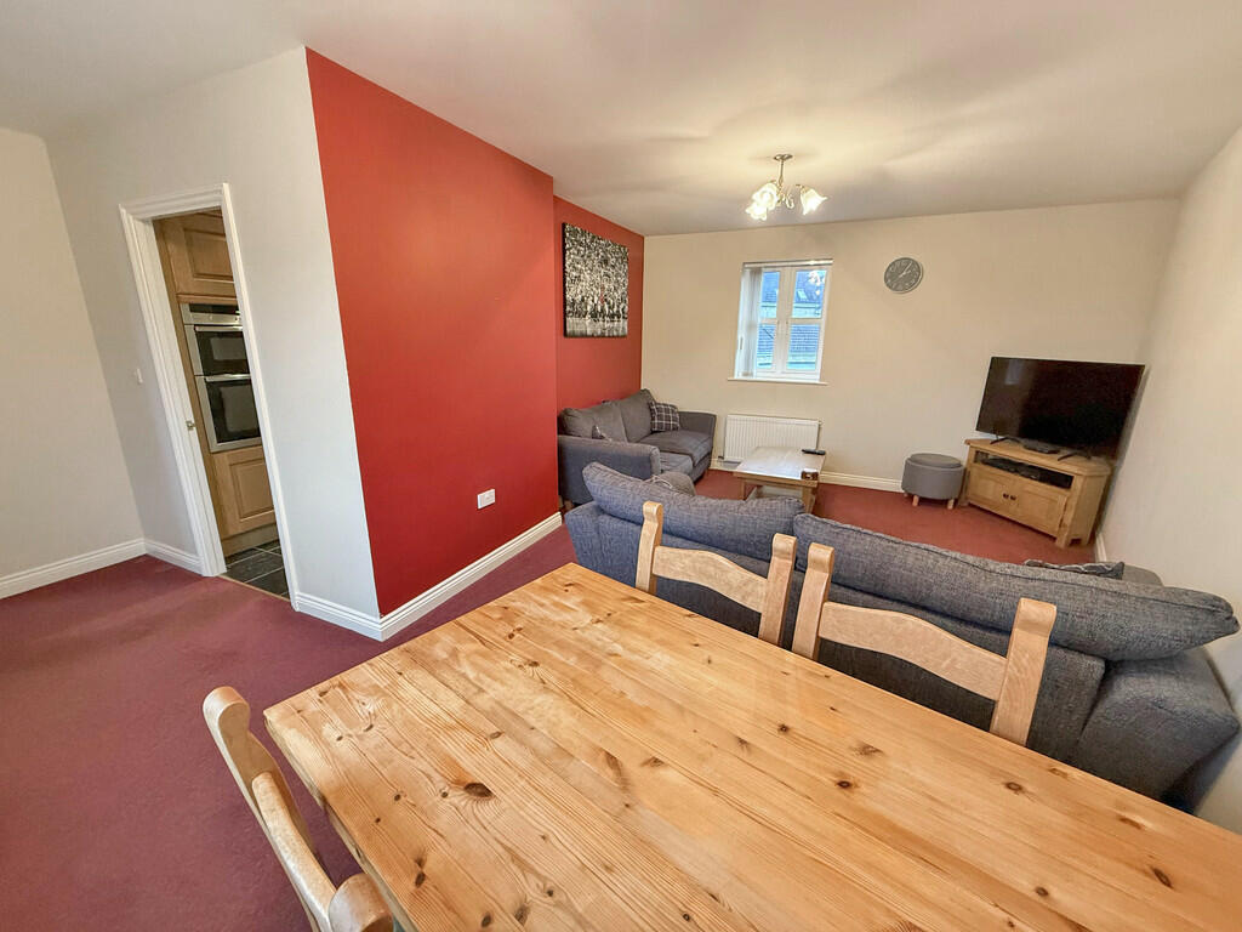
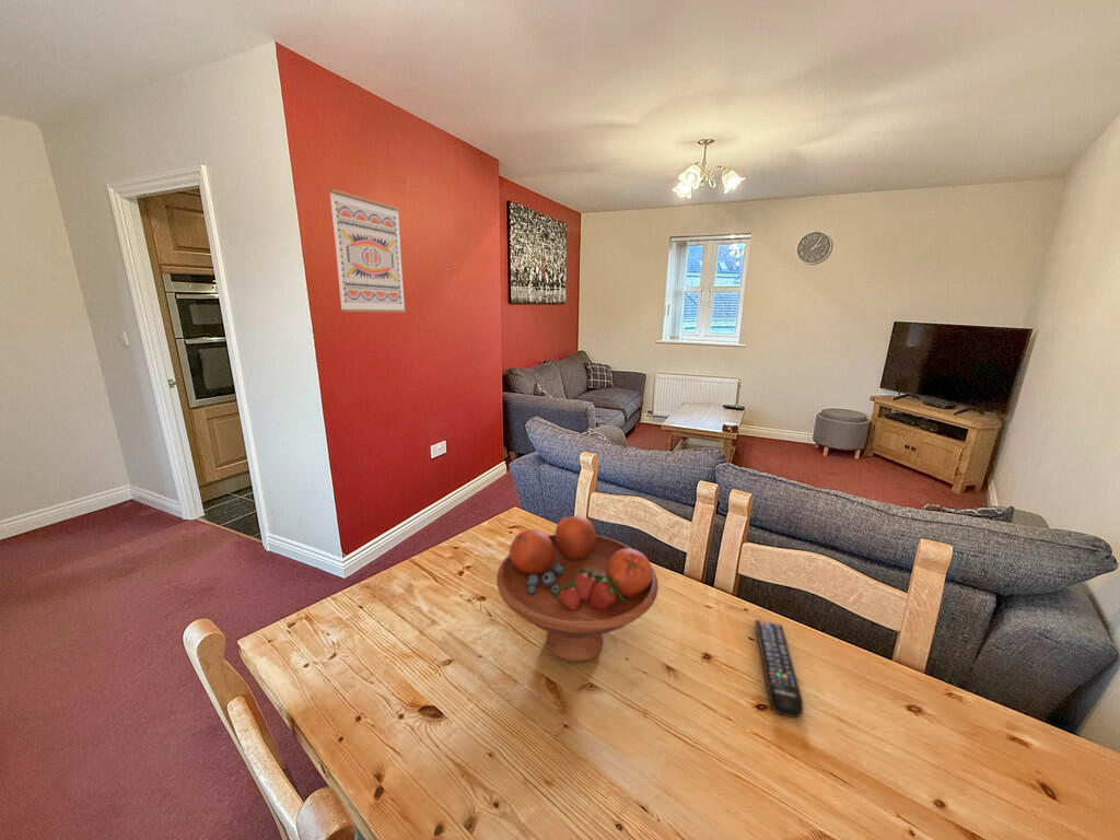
+ remote control [754,619,805,719]
+ wall art [327,187,407,313]
+ fruit bowl [495,515,660,664]
